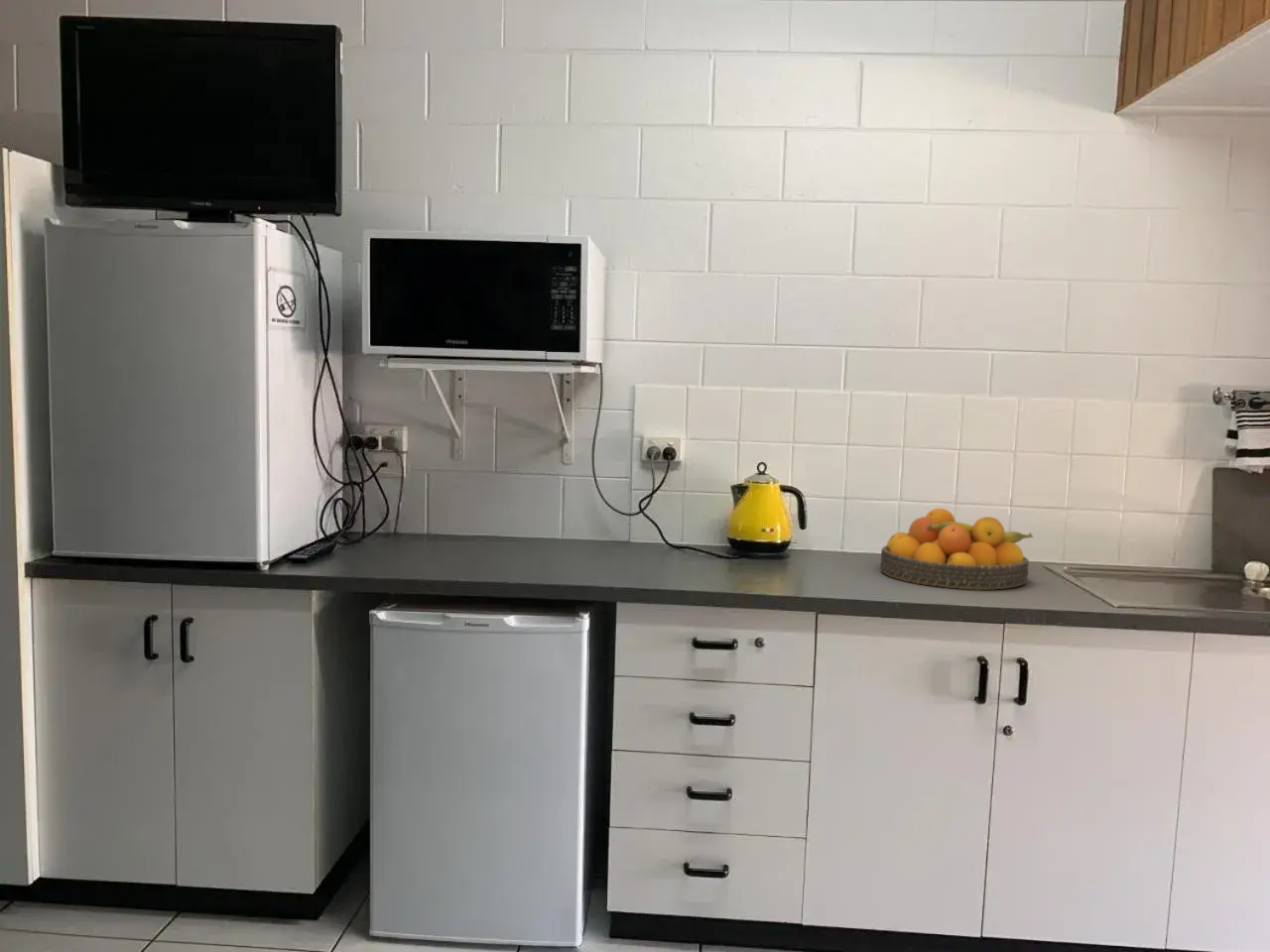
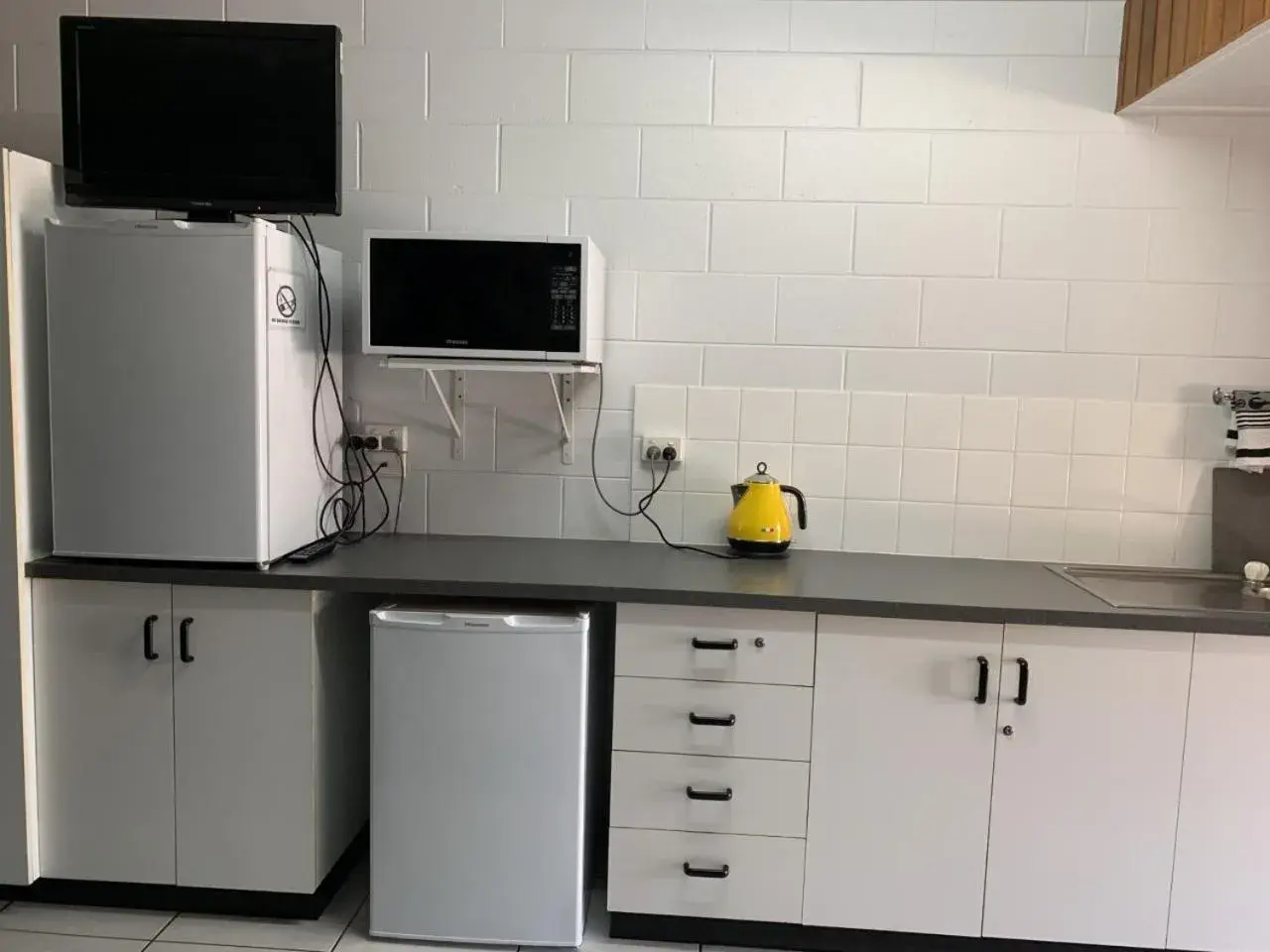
- fruit bowl [879,508,1035,591]
